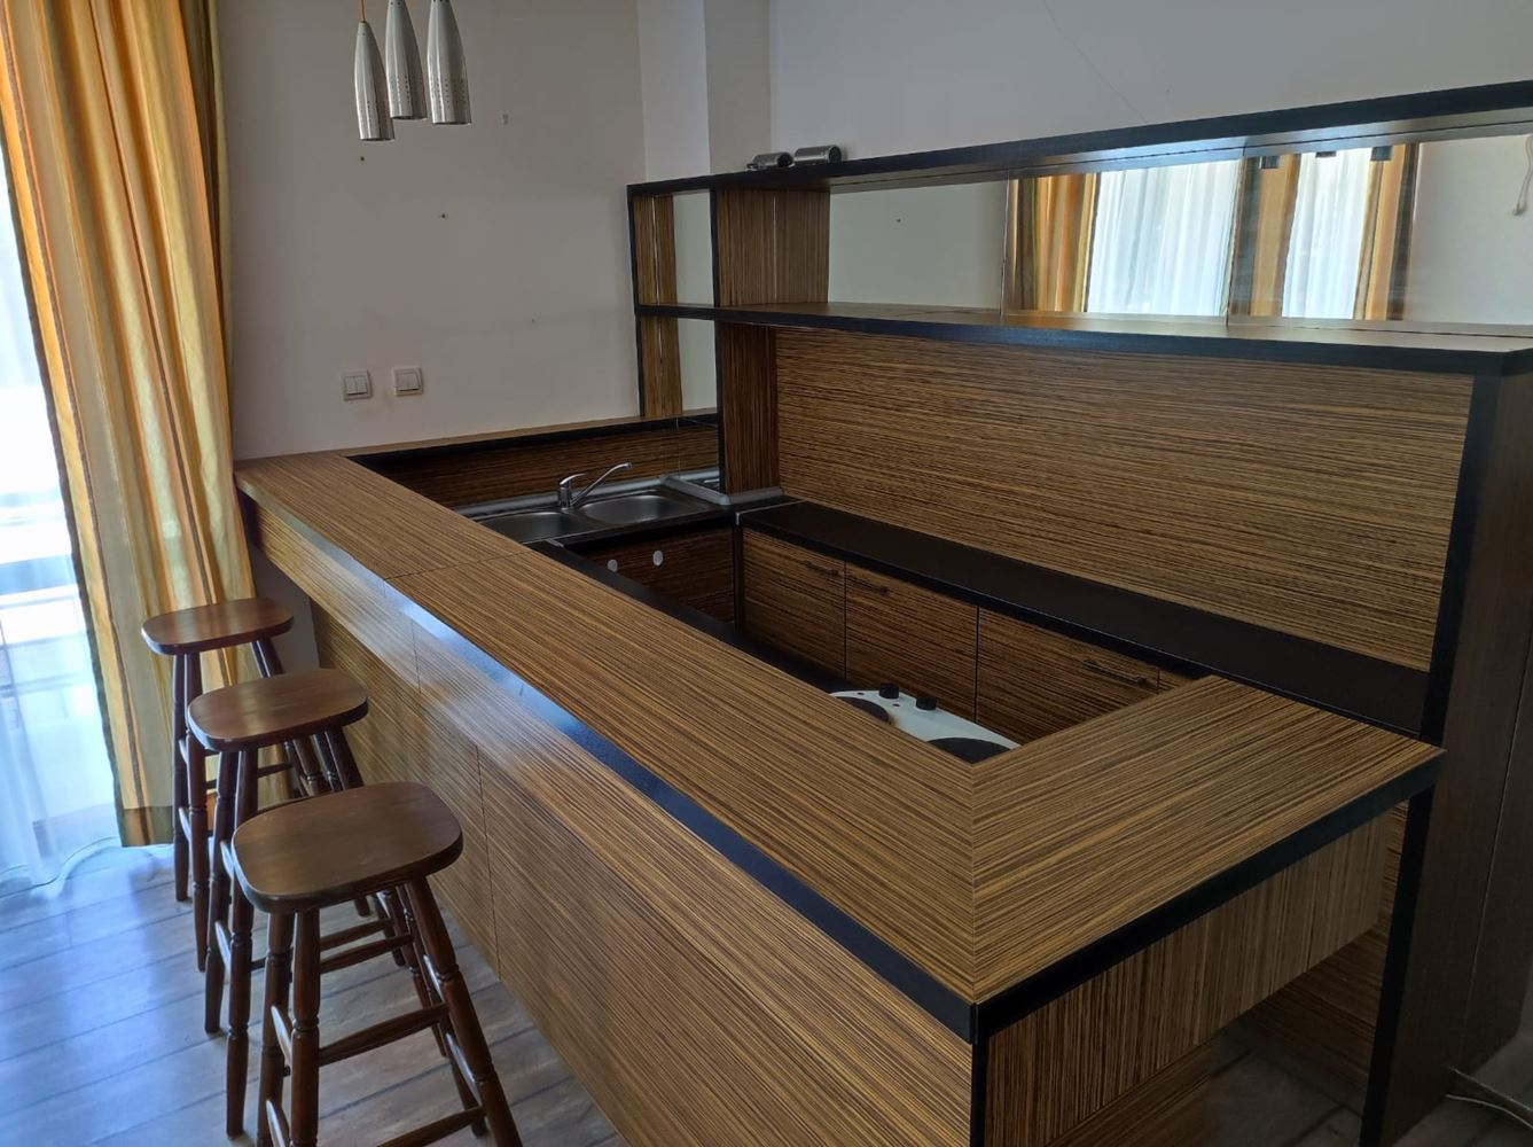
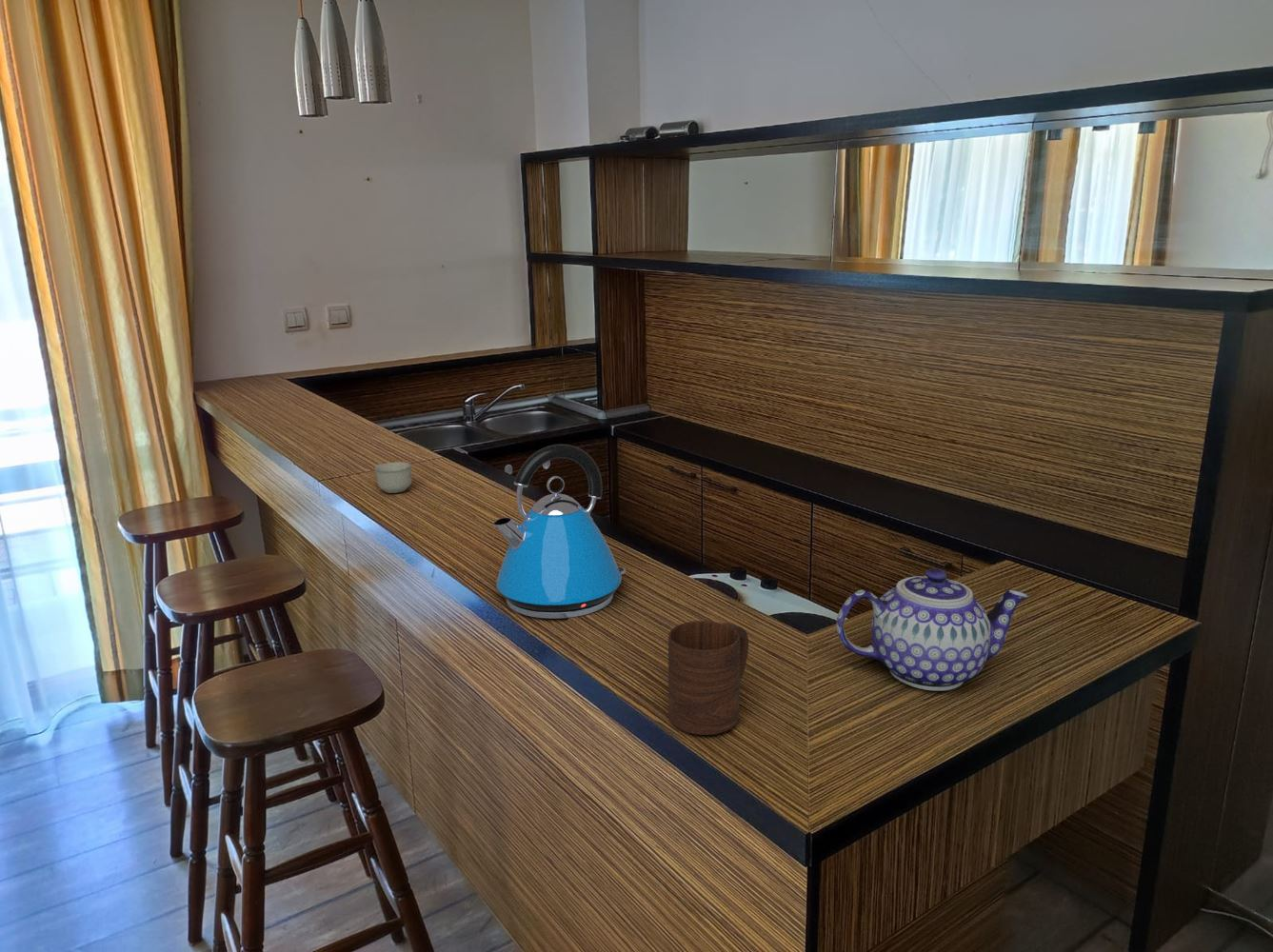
+ cup [374,461,412,494]
+ cup [667,620,749,736]
+ kettle [492,444,627,620]
+ teapot [836,567,1030,692]
